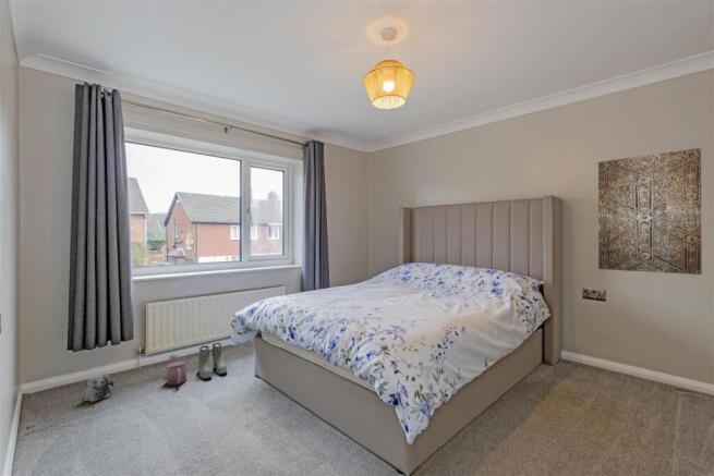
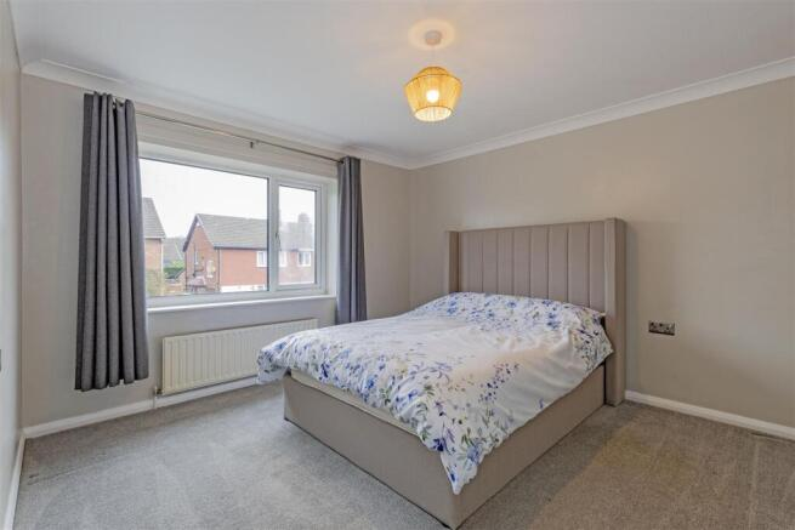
- boots [197,342,228,380]
- wall art [597,147,703,276]
- plush toy [83,371,114,403]
- watering can [165,354,189,386]
